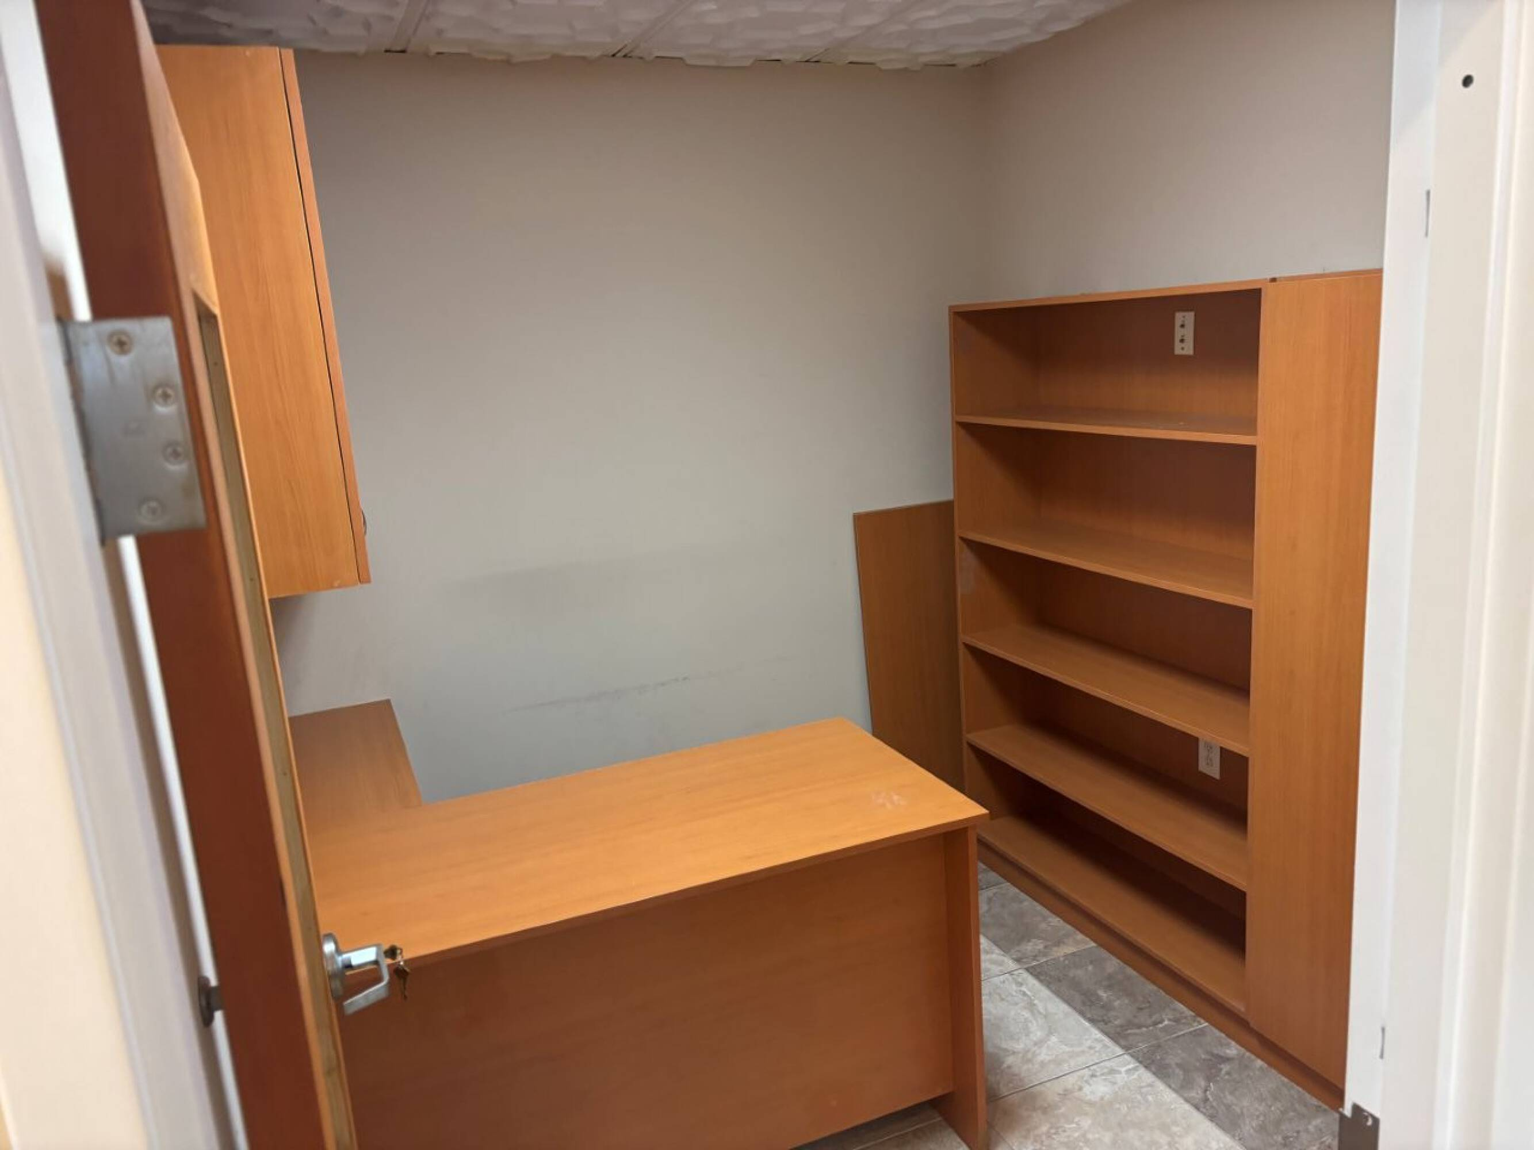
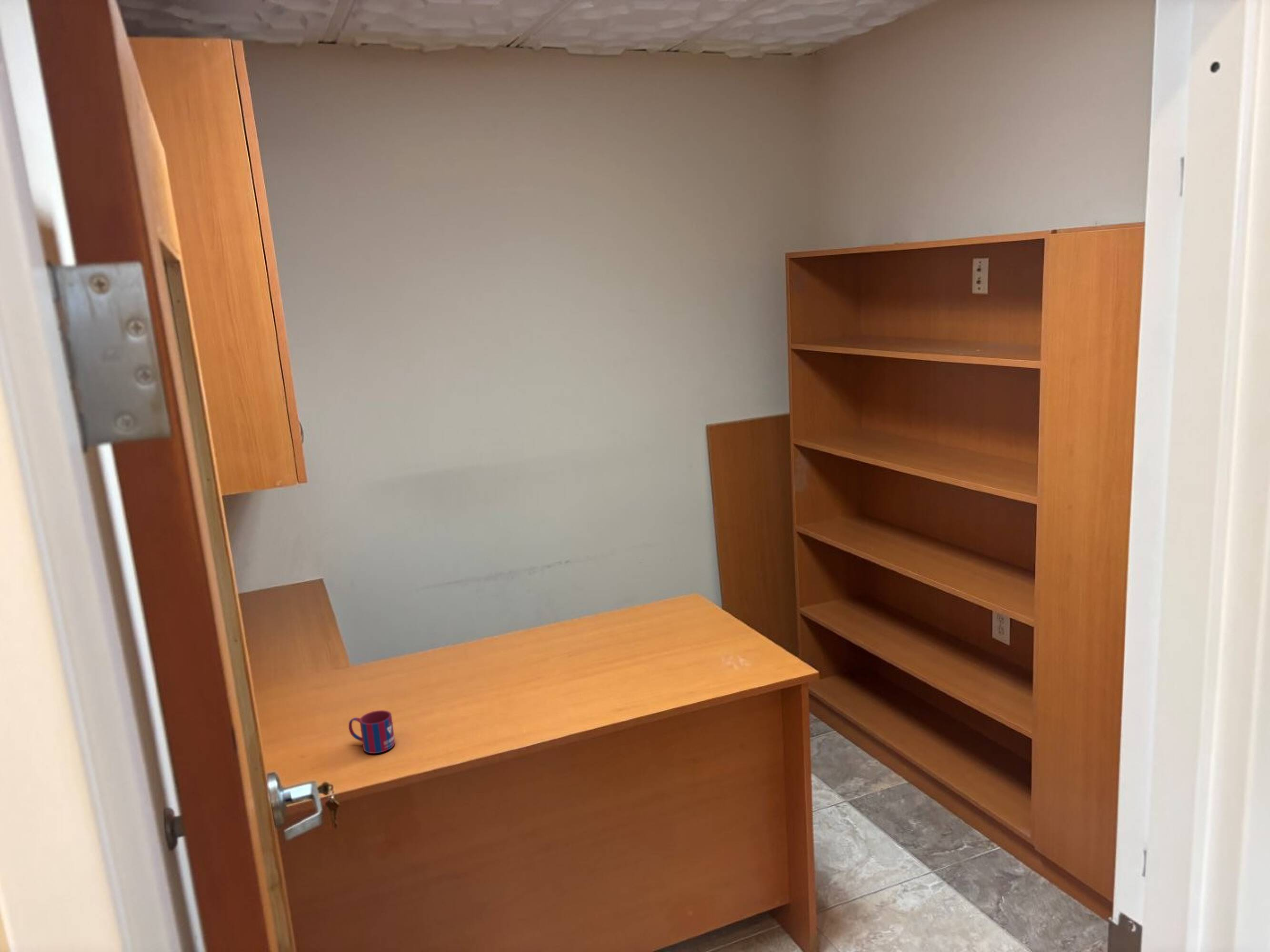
+ mug [348,710,396,754]
